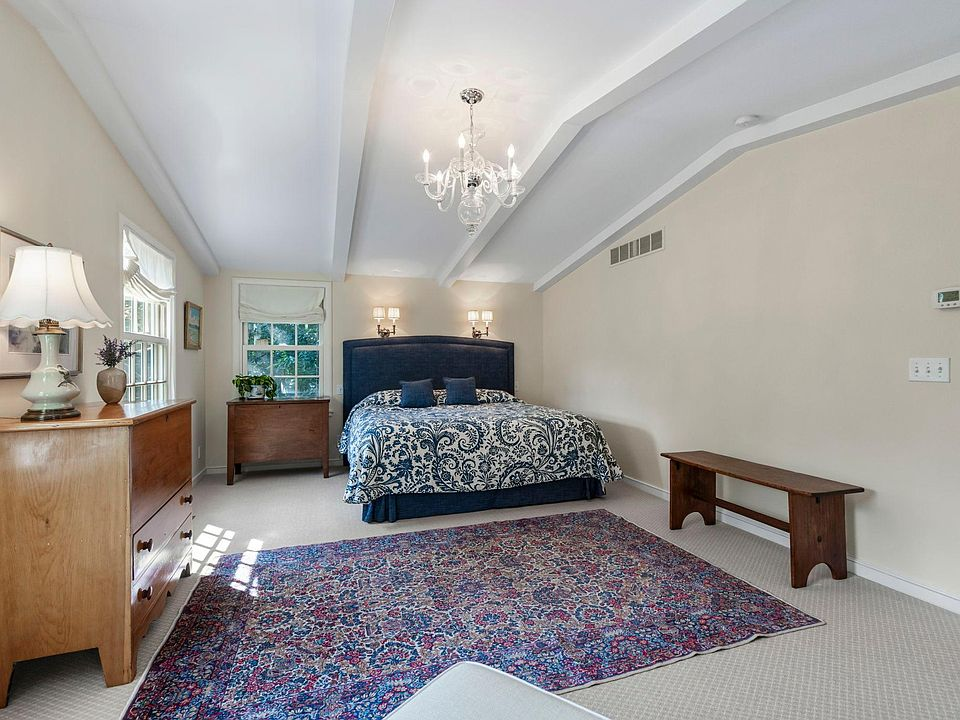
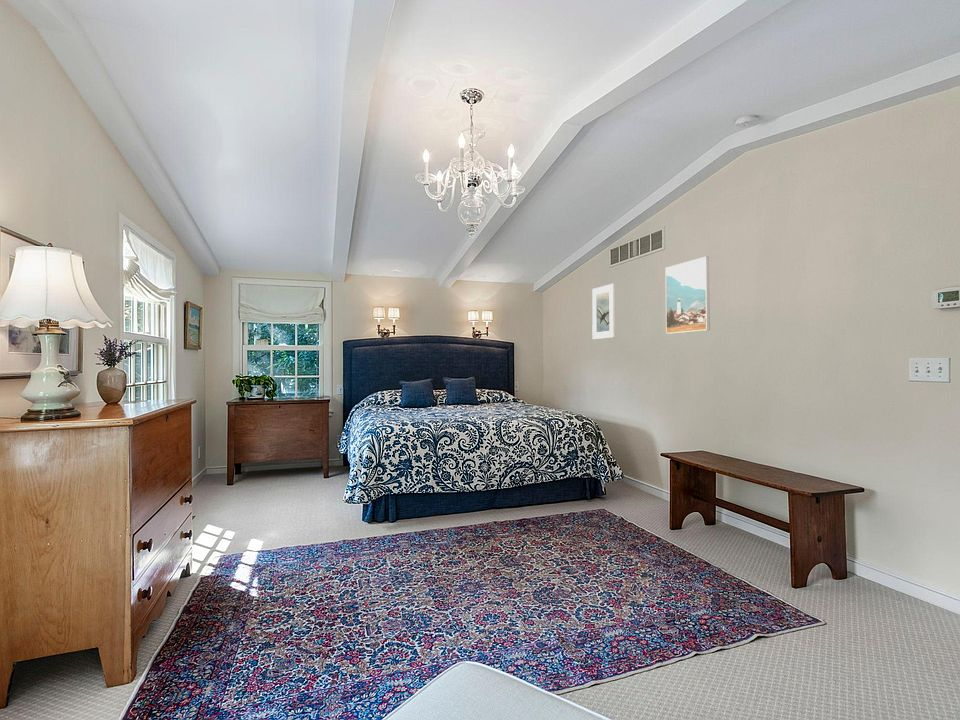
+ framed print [665,256,711,335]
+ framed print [591,283,616,340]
